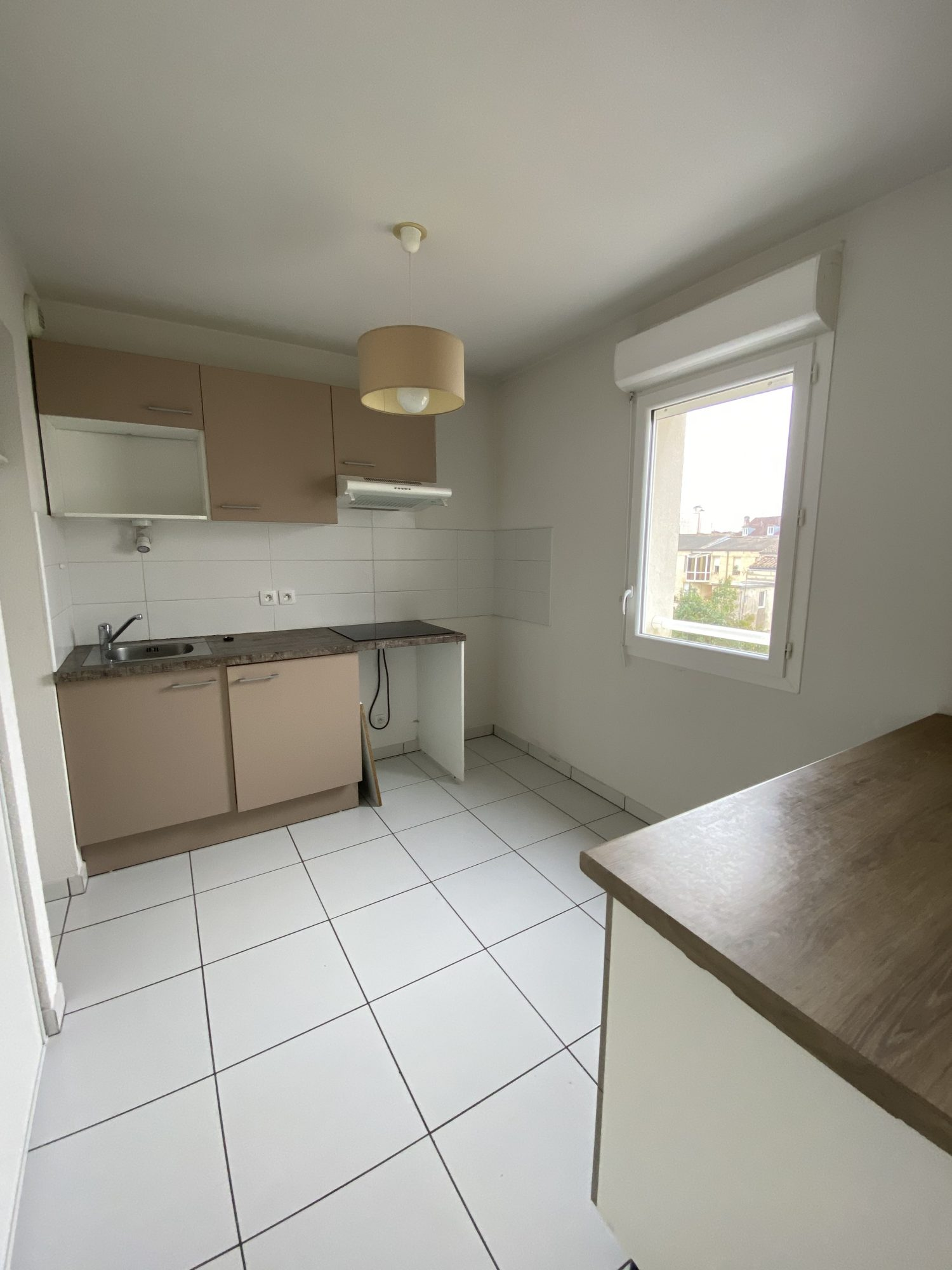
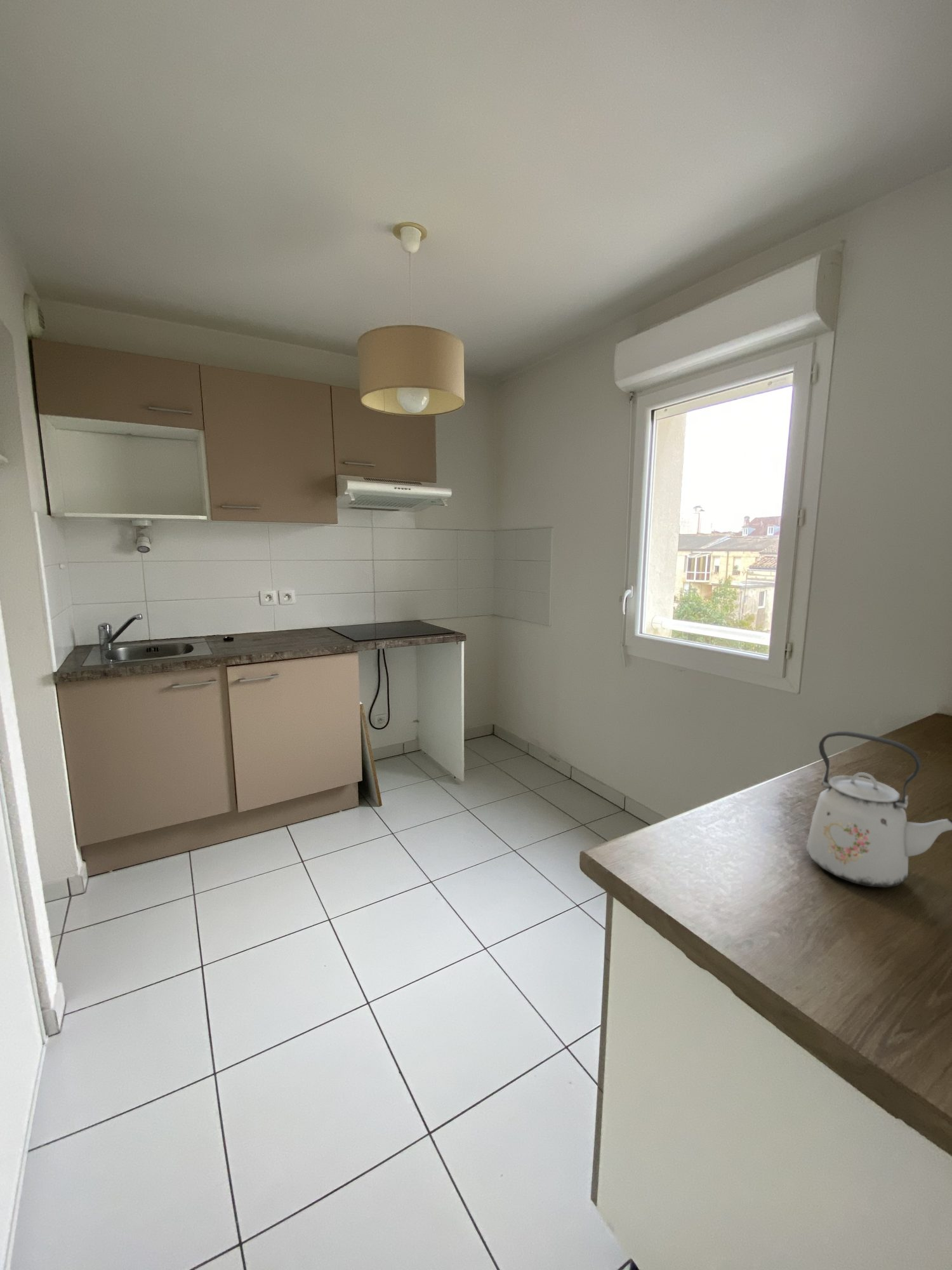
+ kettle [805,731,952,888]
